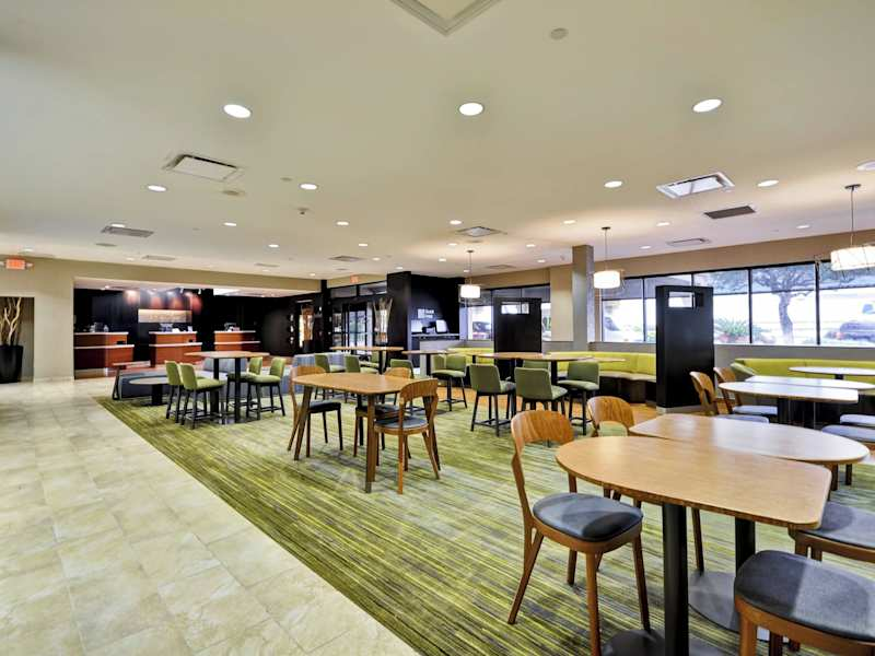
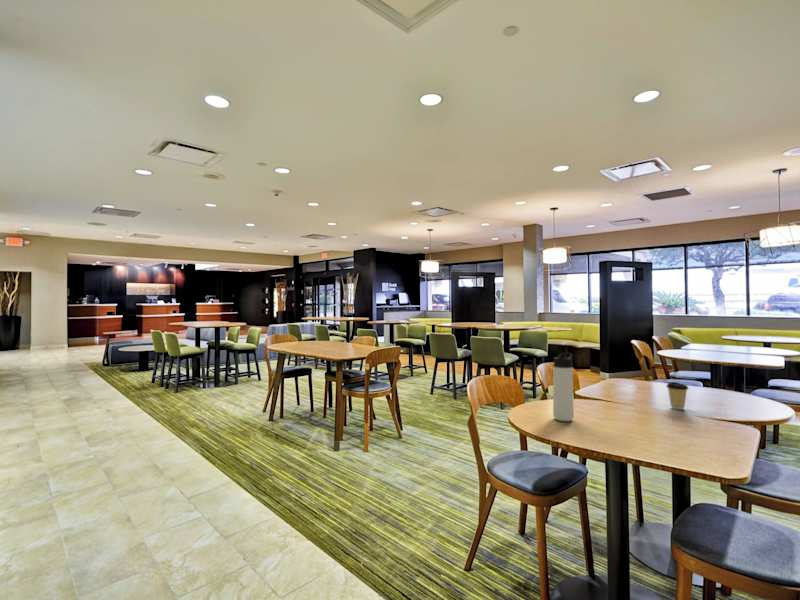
+ thermos bottle [552,352,575,422]
+ coffee cup [665,381,690,410]
